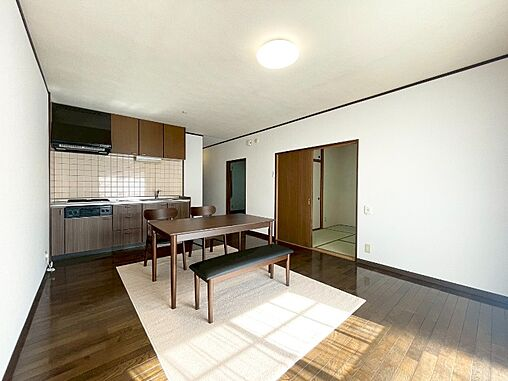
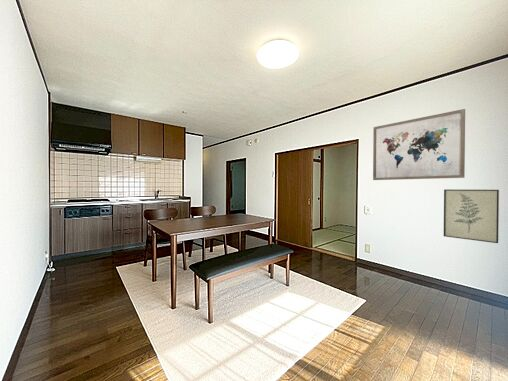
+ wall art [372,108,466,181]
+ wall art [443,188,500,244]
